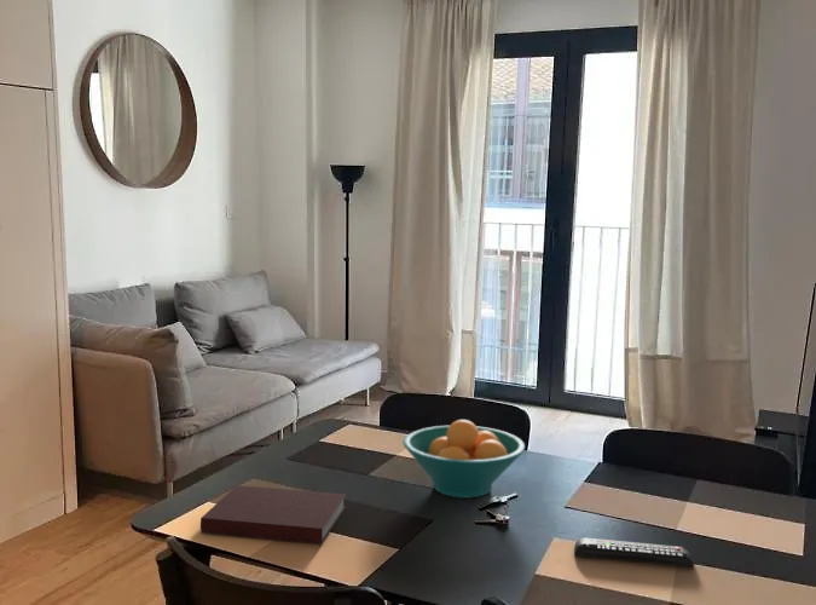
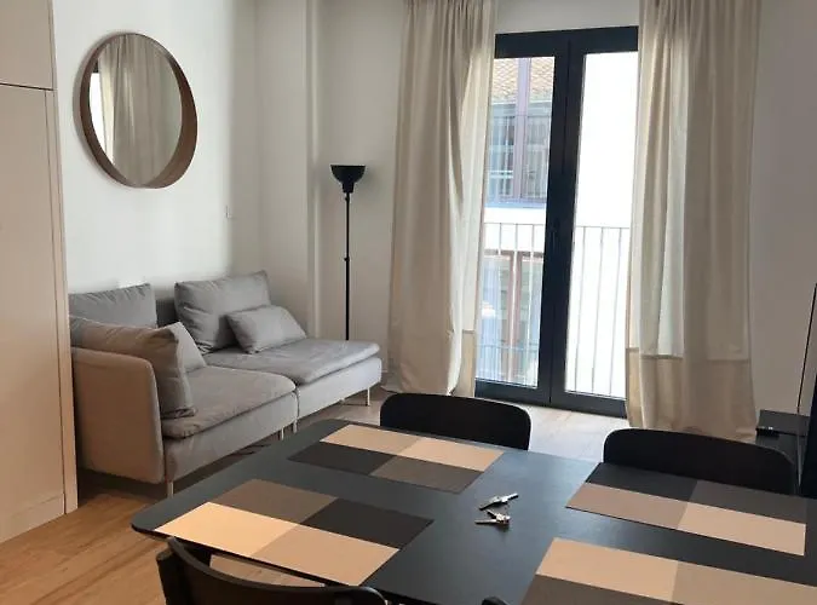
- remote control [573,537,695,567]
- fruit bowl [403,419,526,499]
- notebook [199,484,347,544]
